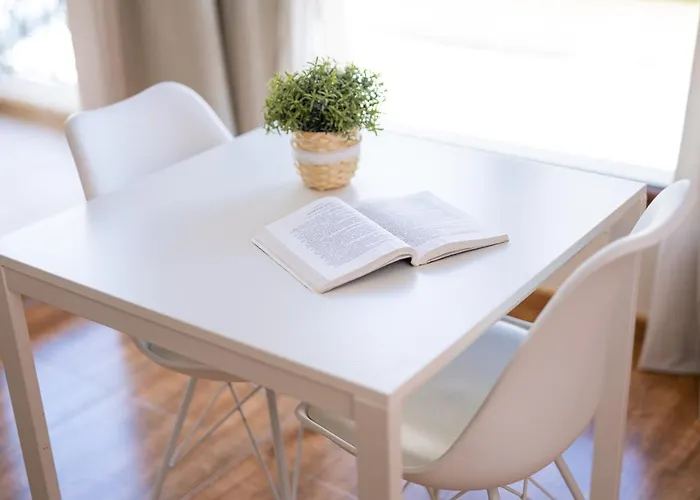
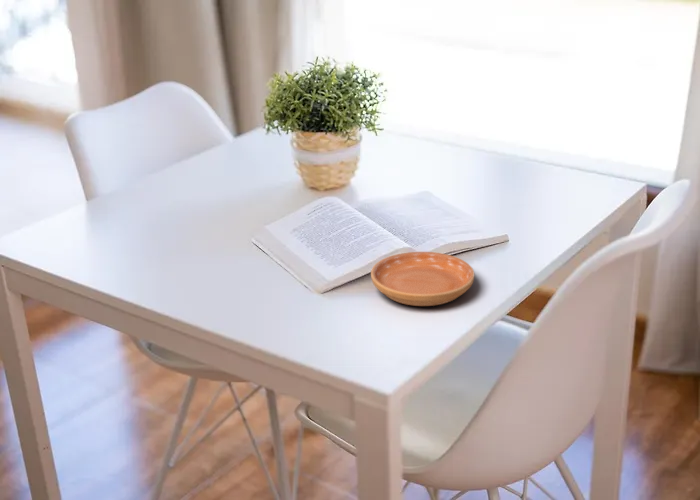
+ saucer [370,251,475,307]
